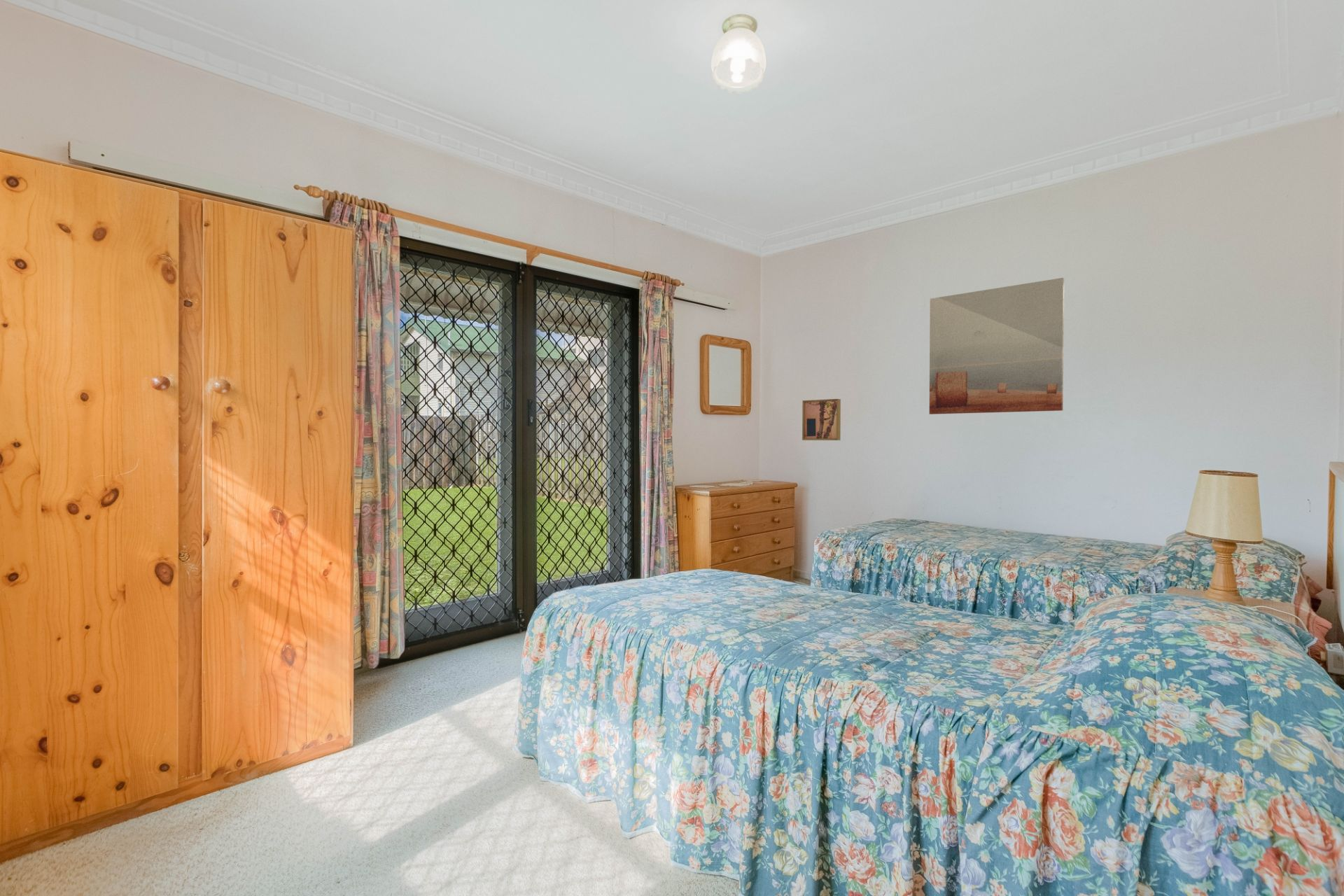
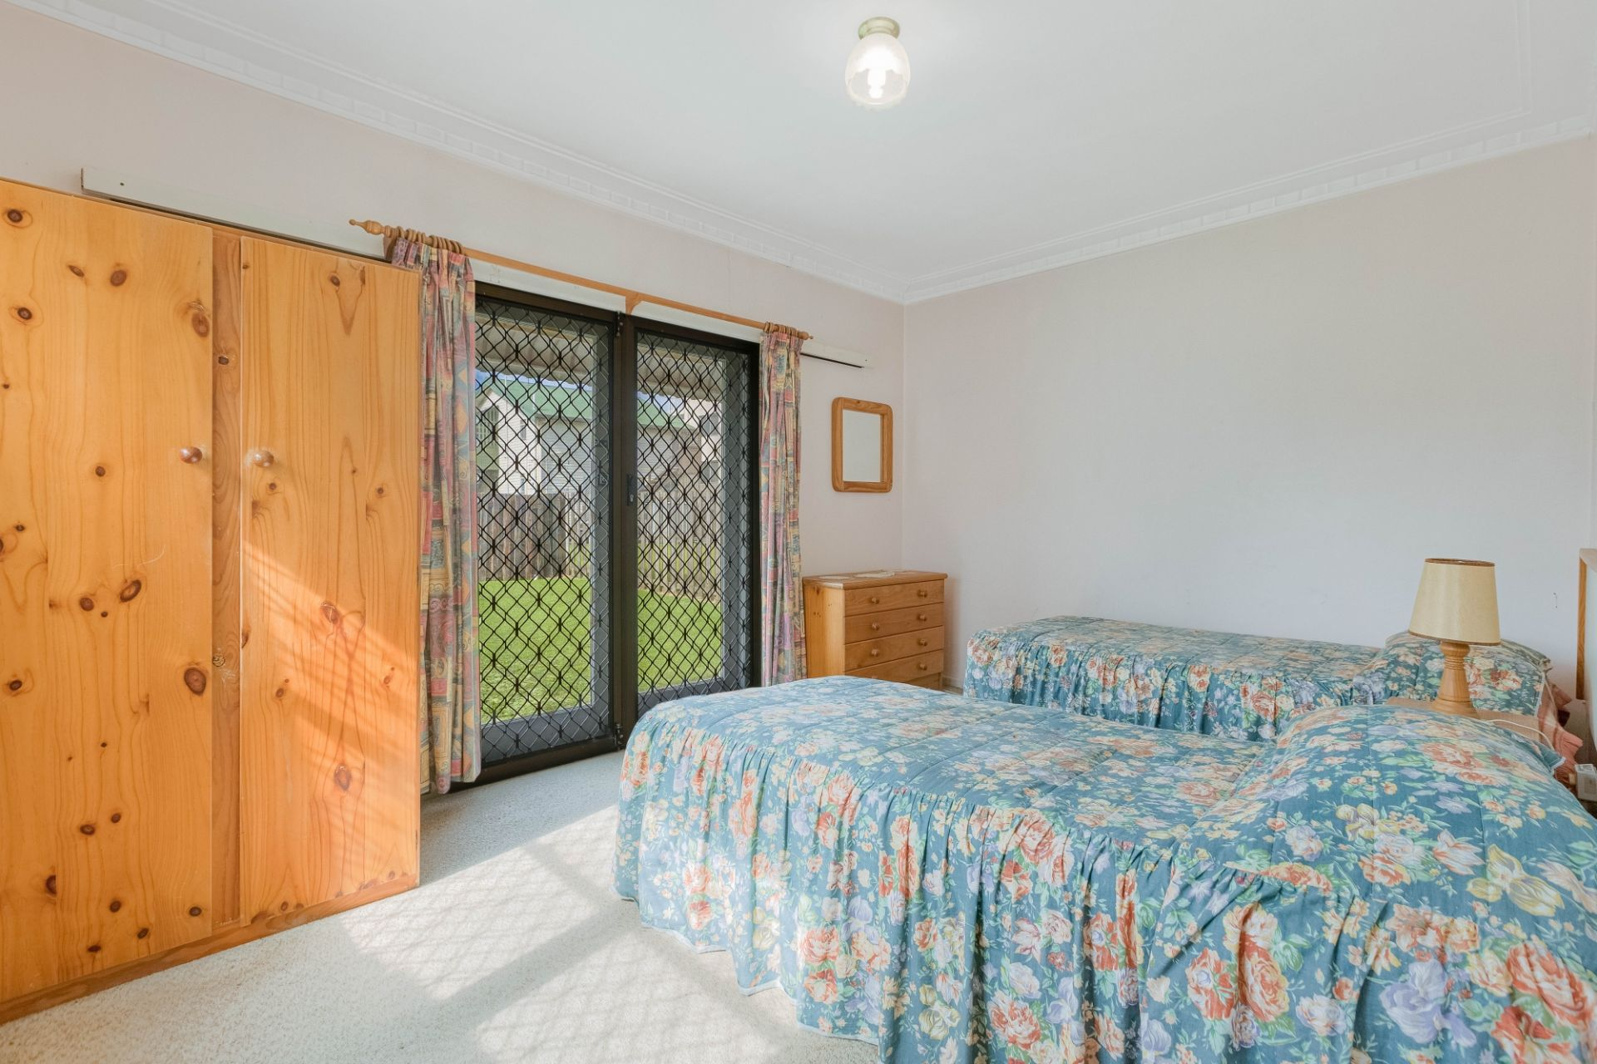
- wall art [928,277,1065,415]
- wall art [802,398,841,441]
